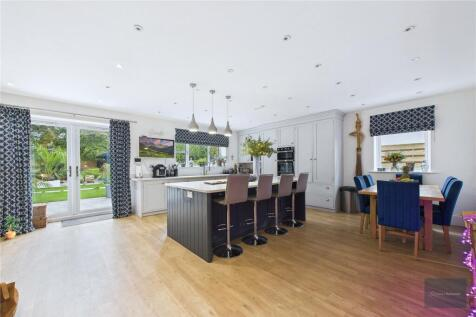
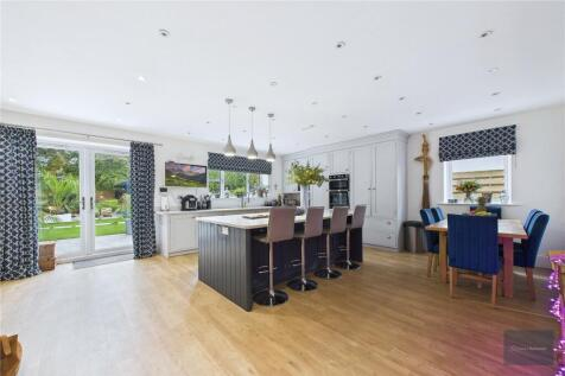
- potted plant [2,214,20,240]
